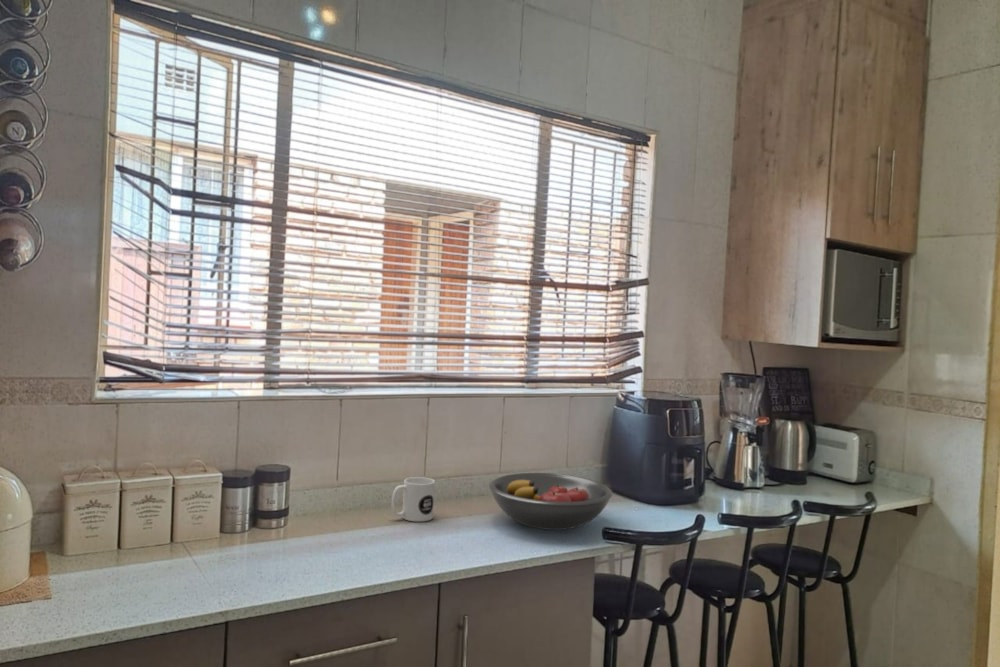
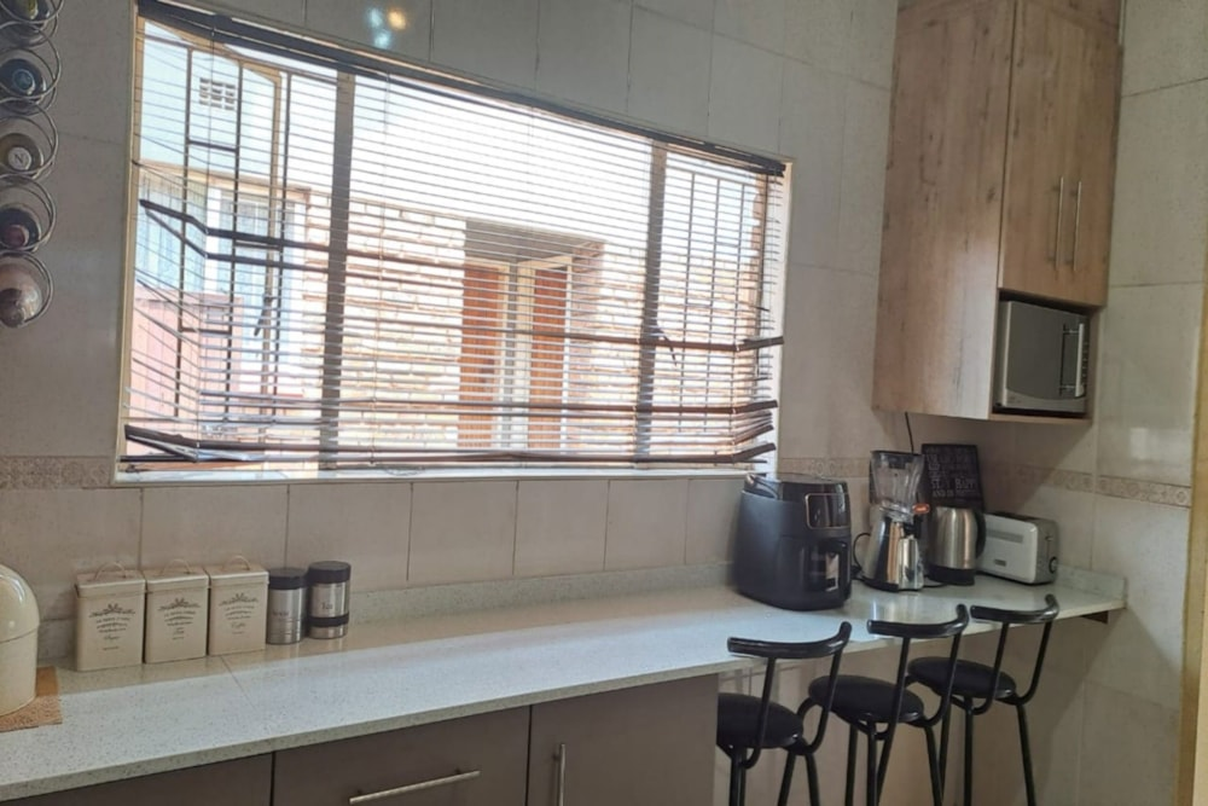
- fruit bowl [488,472,613,531]
- mug [390,476,436,523]
